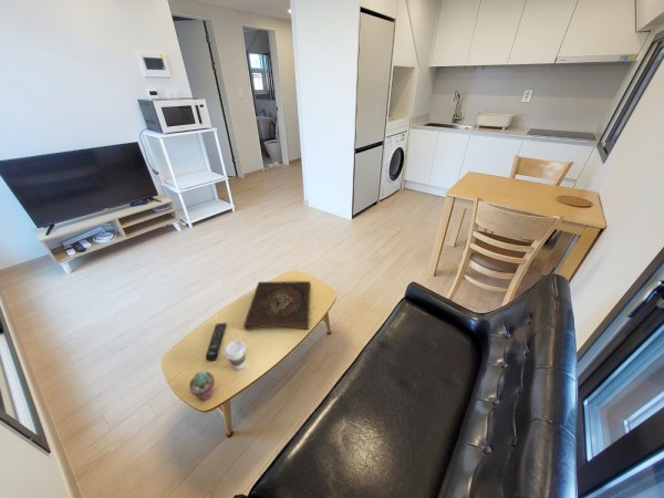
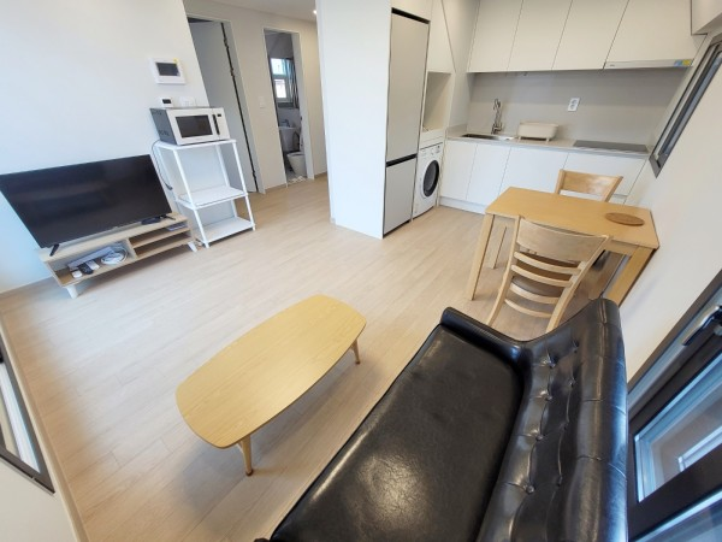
- wooden tray [242,280,312,332]
- remote control [205,322,227,362]
- potted succulent [188,370,216,402]
- coffee cup [224,339,247,371]
